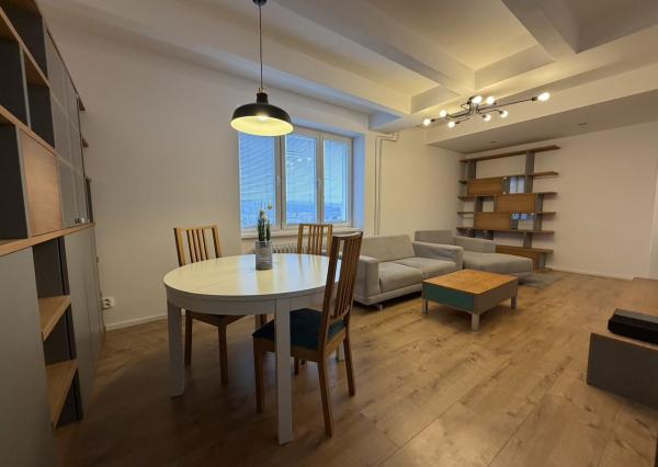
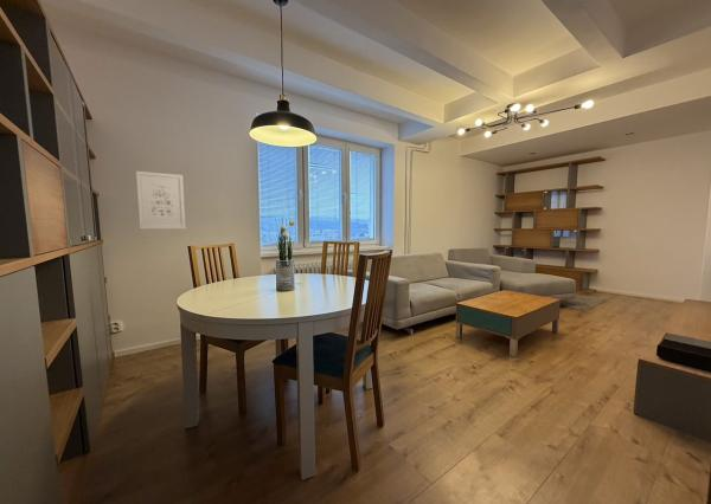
+ wall art [135,170,186,231]
